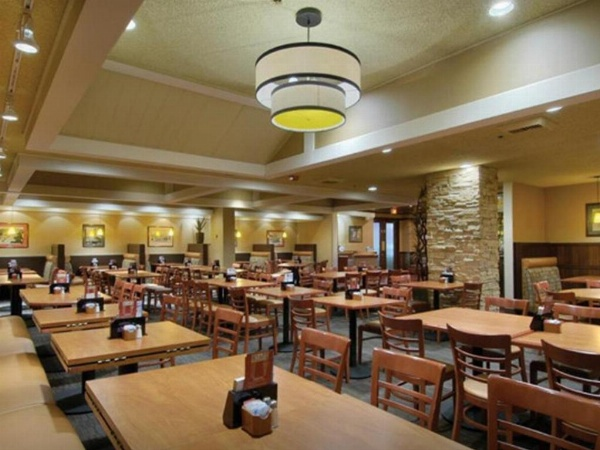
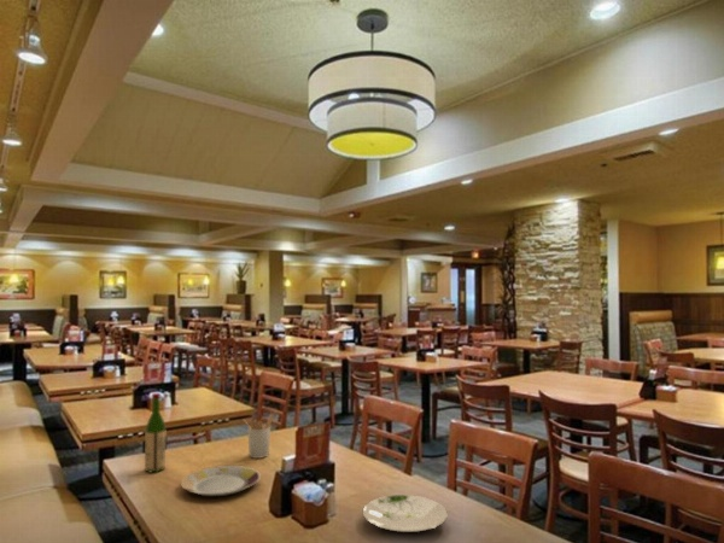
+ wine bottle [144,392,167,473]
+ plate [180,465,262,497]
+ plate [362,494,449,533]
+ utensil holder [243,413,274,460]
